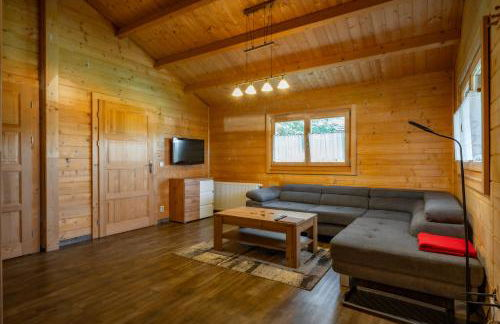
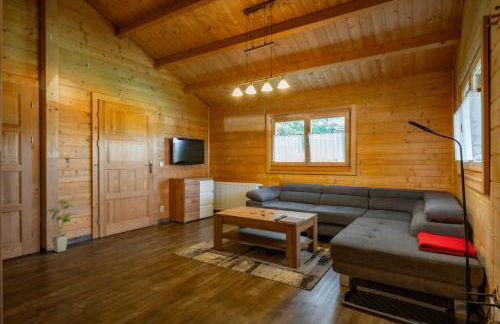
+ house plant [45,198,77,253]
